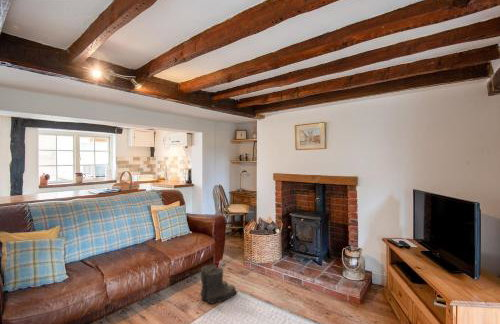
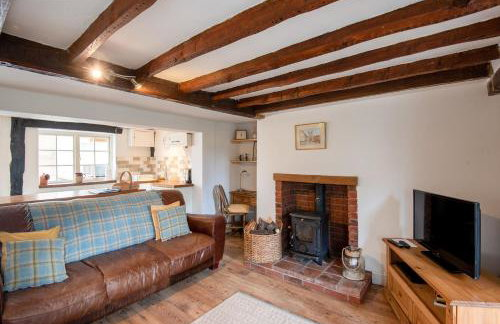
- boots [200,263,238,305]
